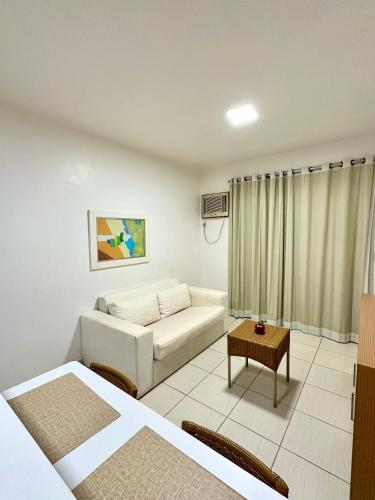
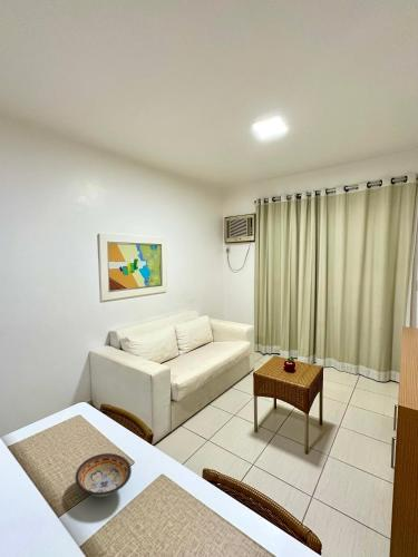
+ bowl [75,452,133,497]
